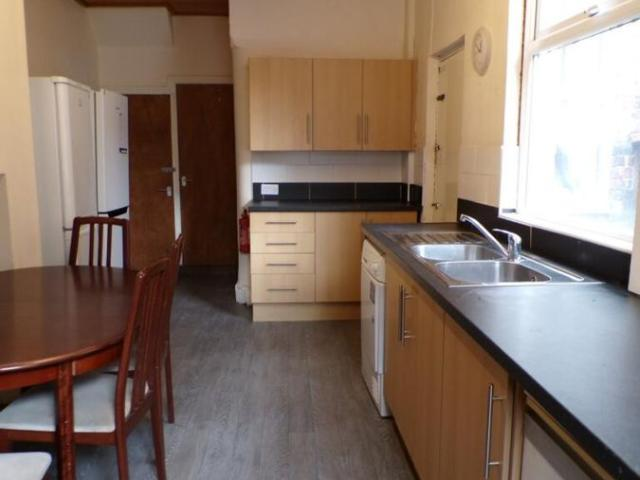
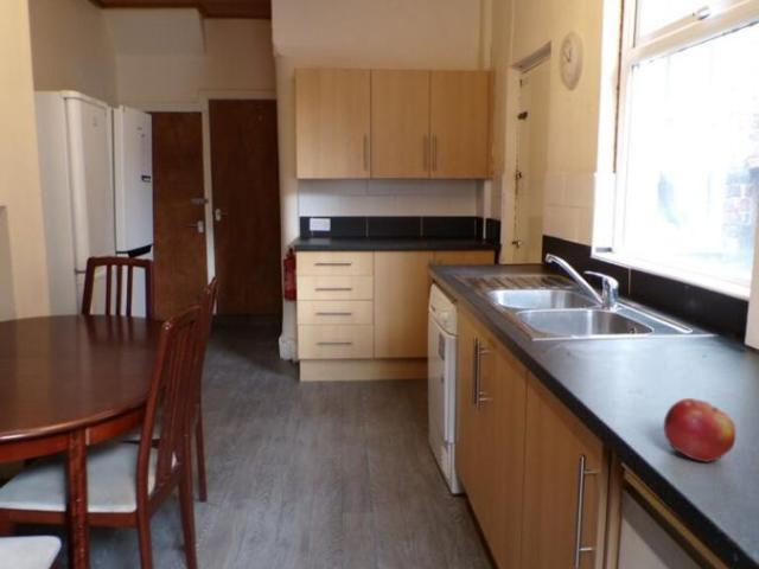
+ fruit [663,397,736,463]
